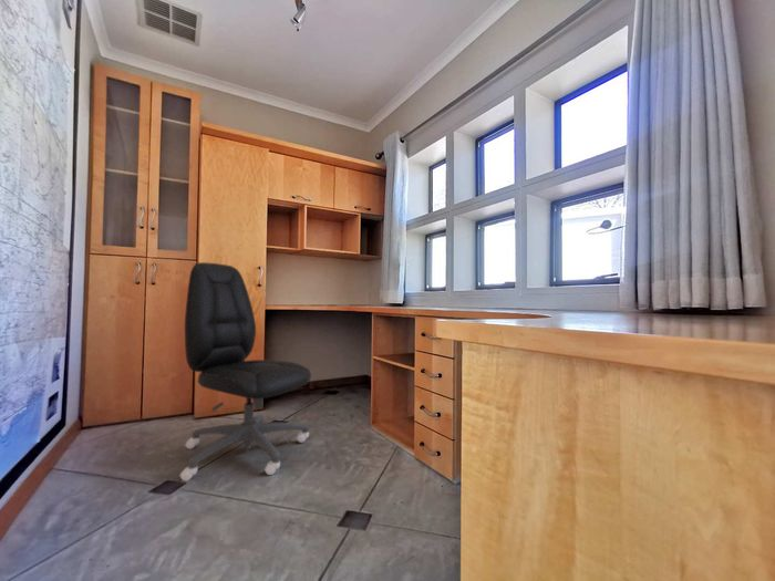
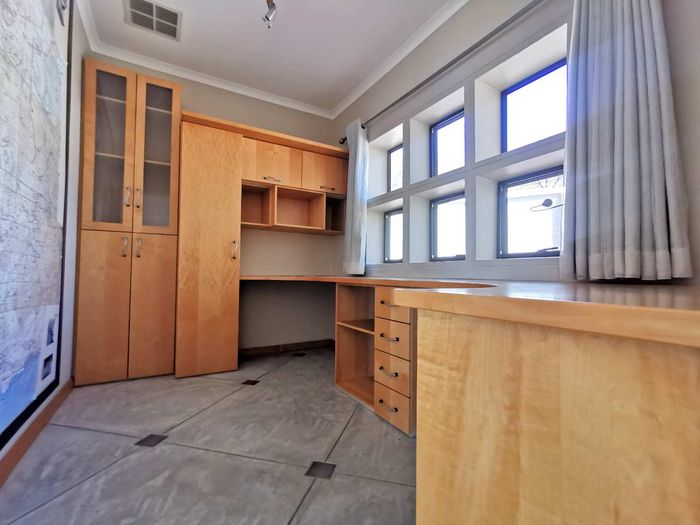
- office chair [179,261,312,481]
